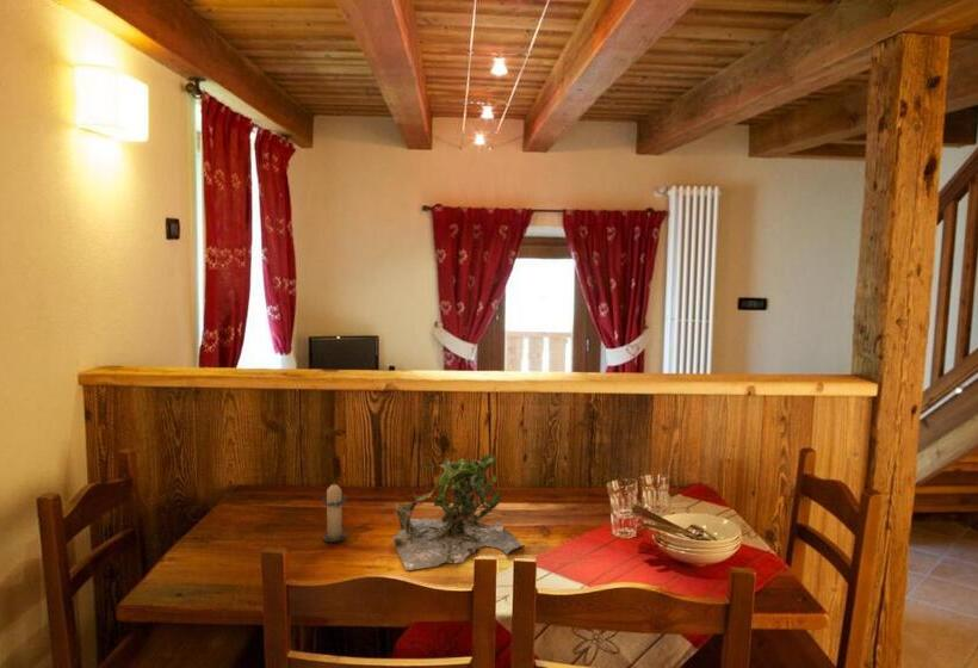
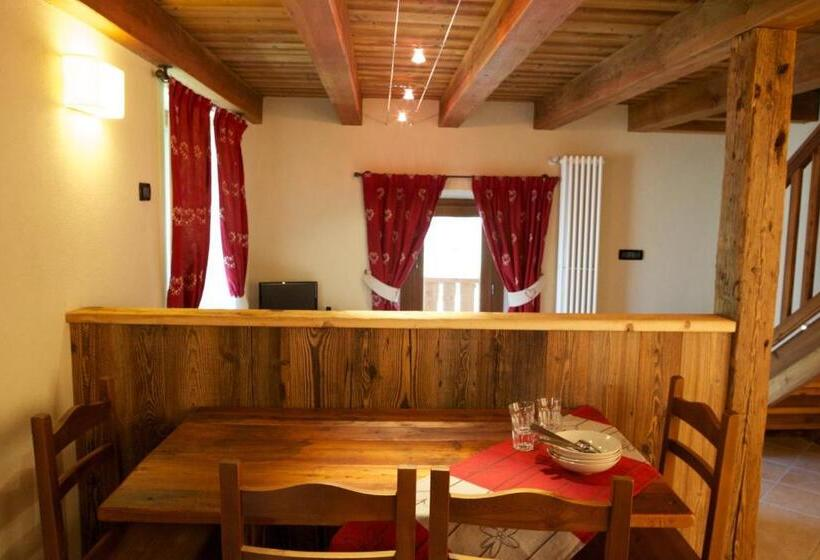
- plant [391,454,526,571]
- candle [321,483,348,544]
